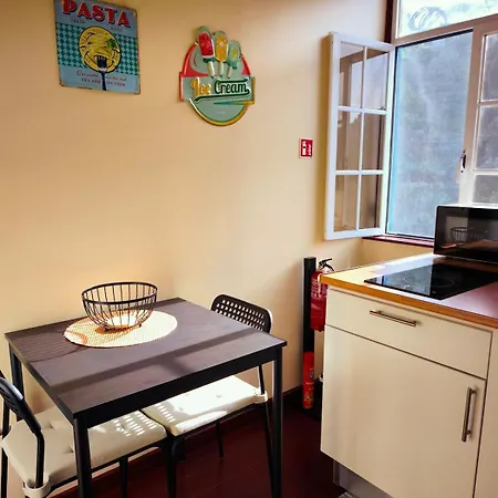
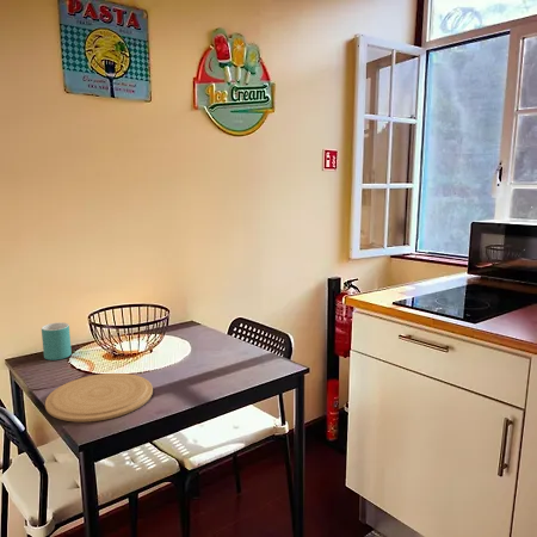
+ plate [44,372,154,424]
+ mug [41,321,73,362]
